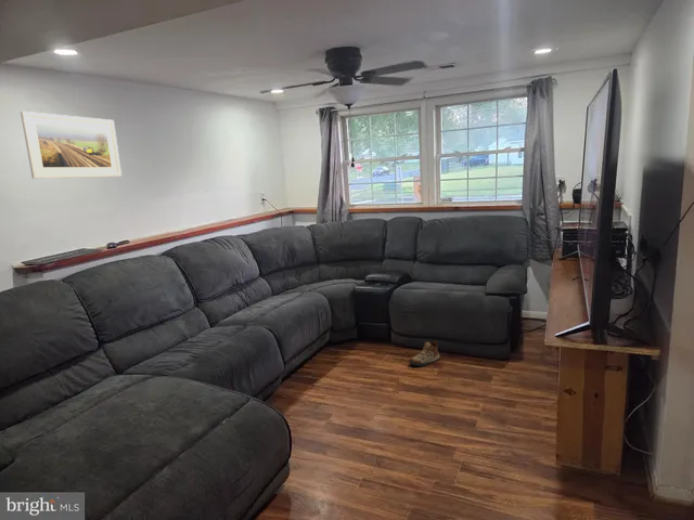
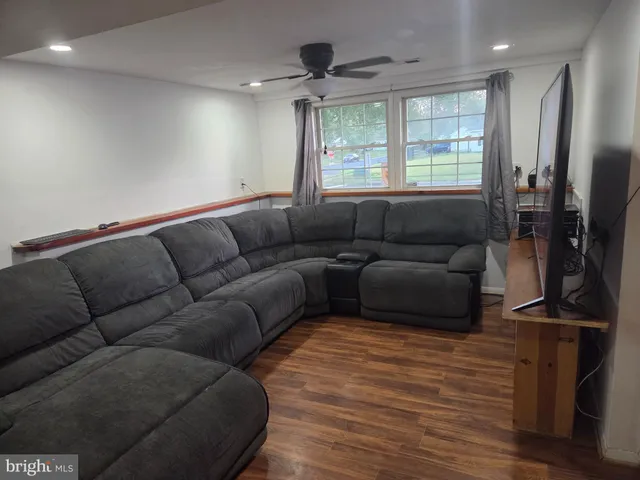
- shoe [408,340,441,367]
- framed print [20,110,123,180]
